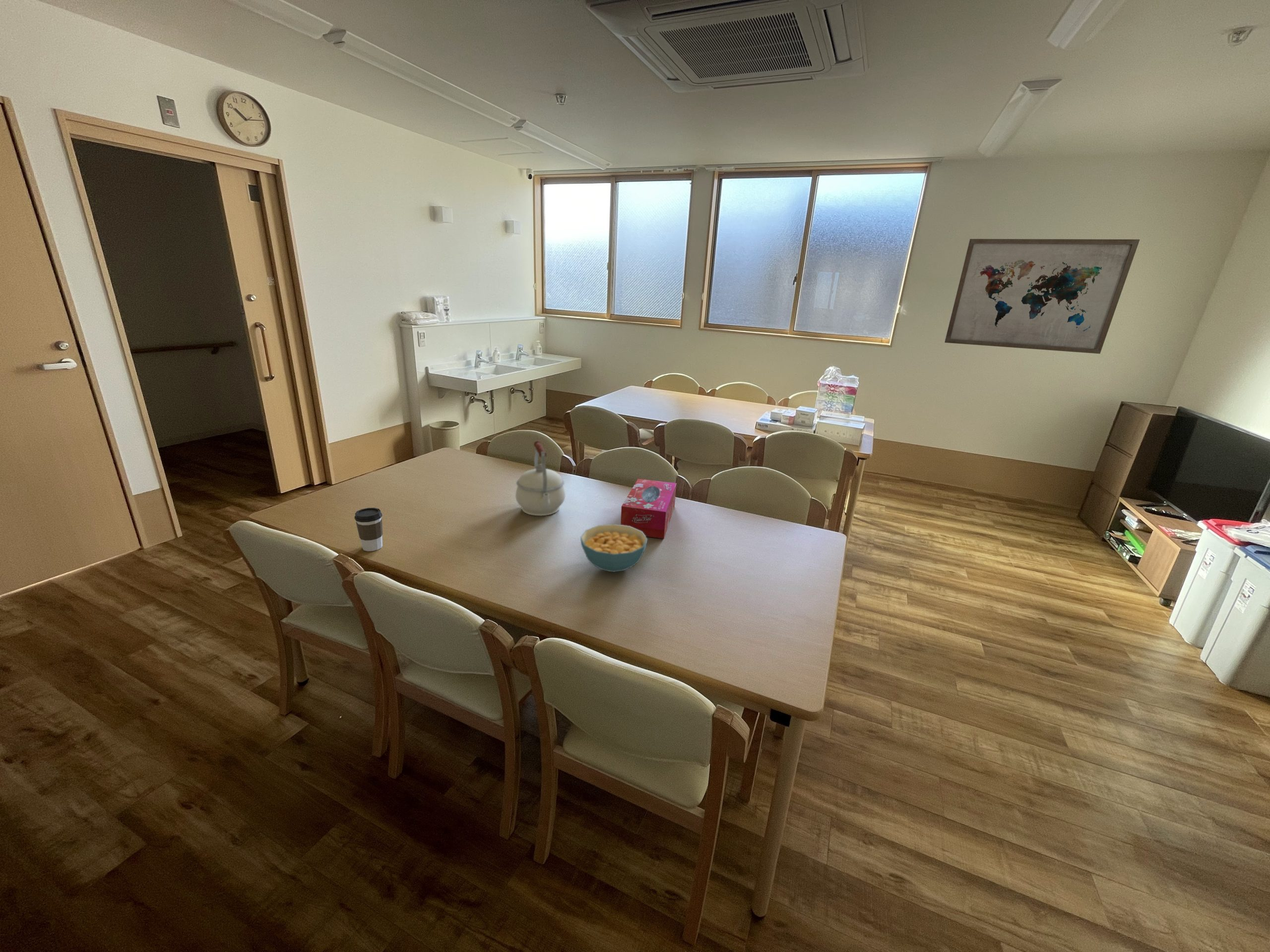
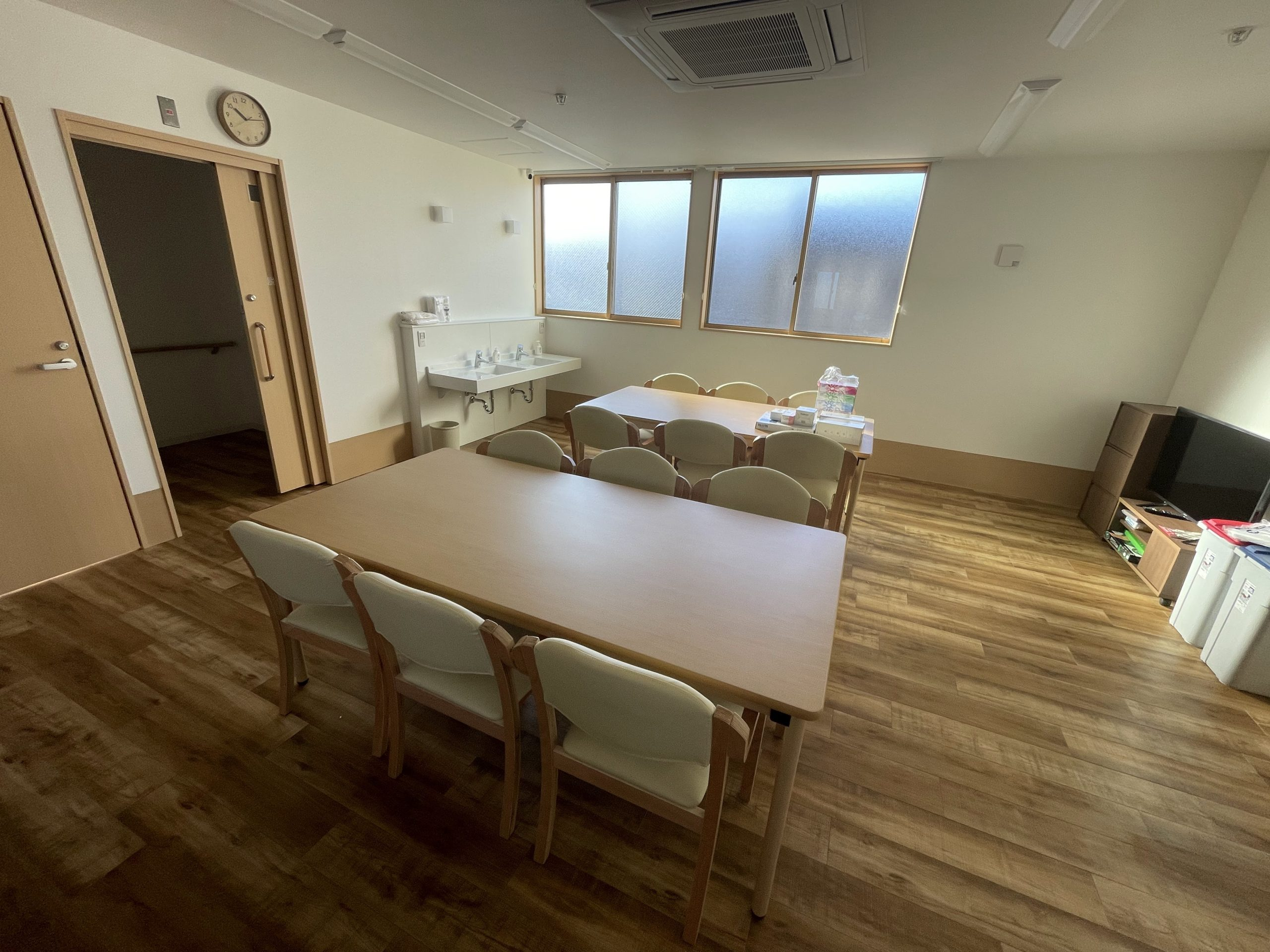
- tissue box [620,478,677,539]
- coffee cup [354,507,383,552]
- cereal bowl [580,524,648,573]
- wall art [944,238,1140,355]
- kettle [515,440,566,516]
